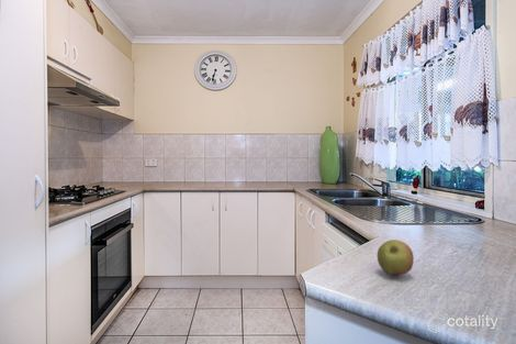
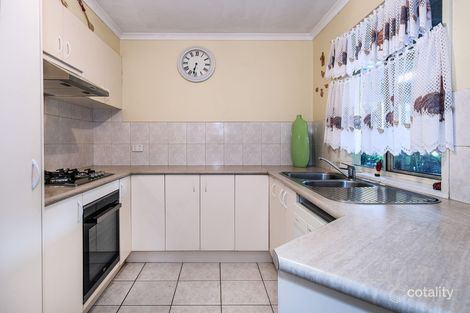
- apple [377,238,415,276]
